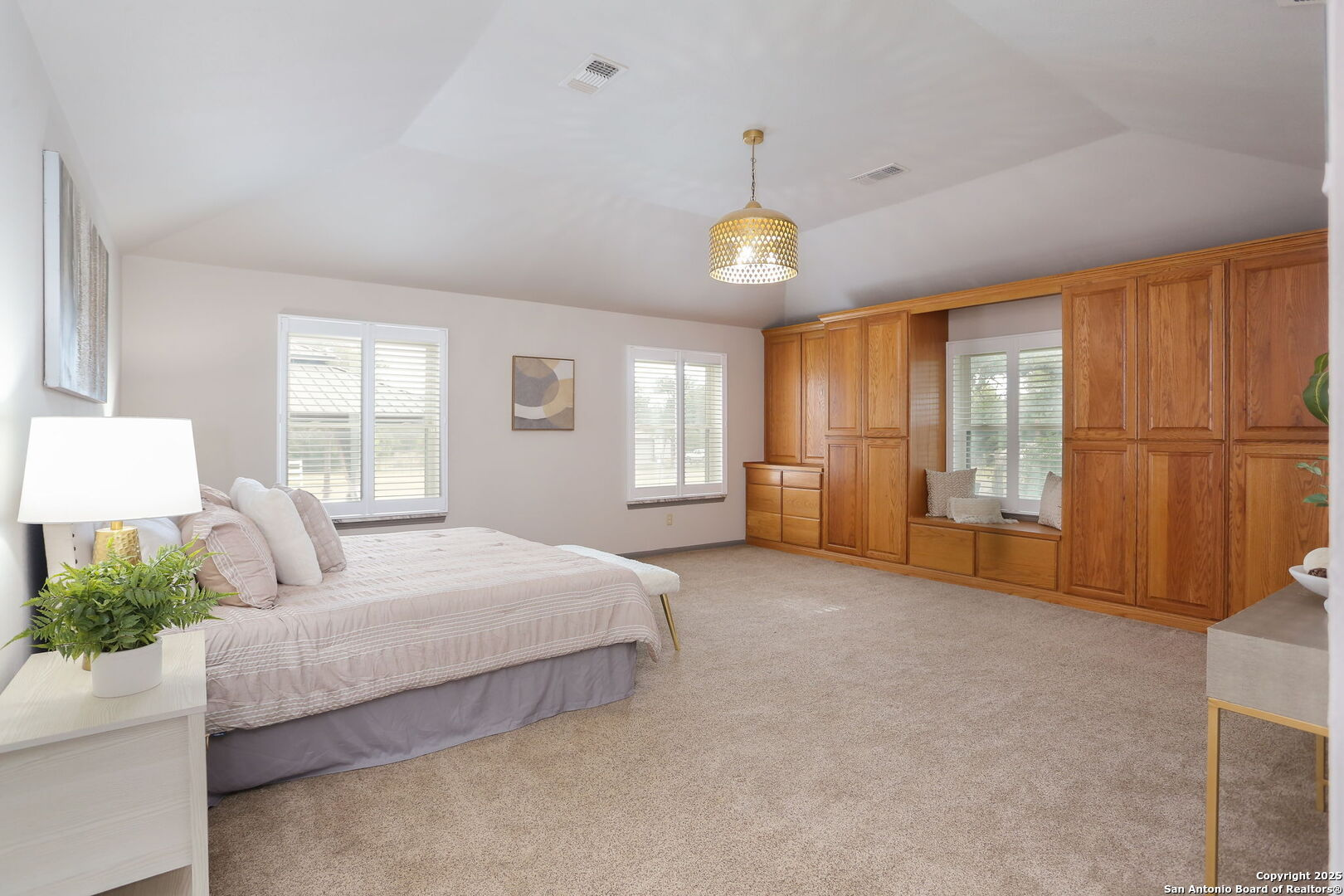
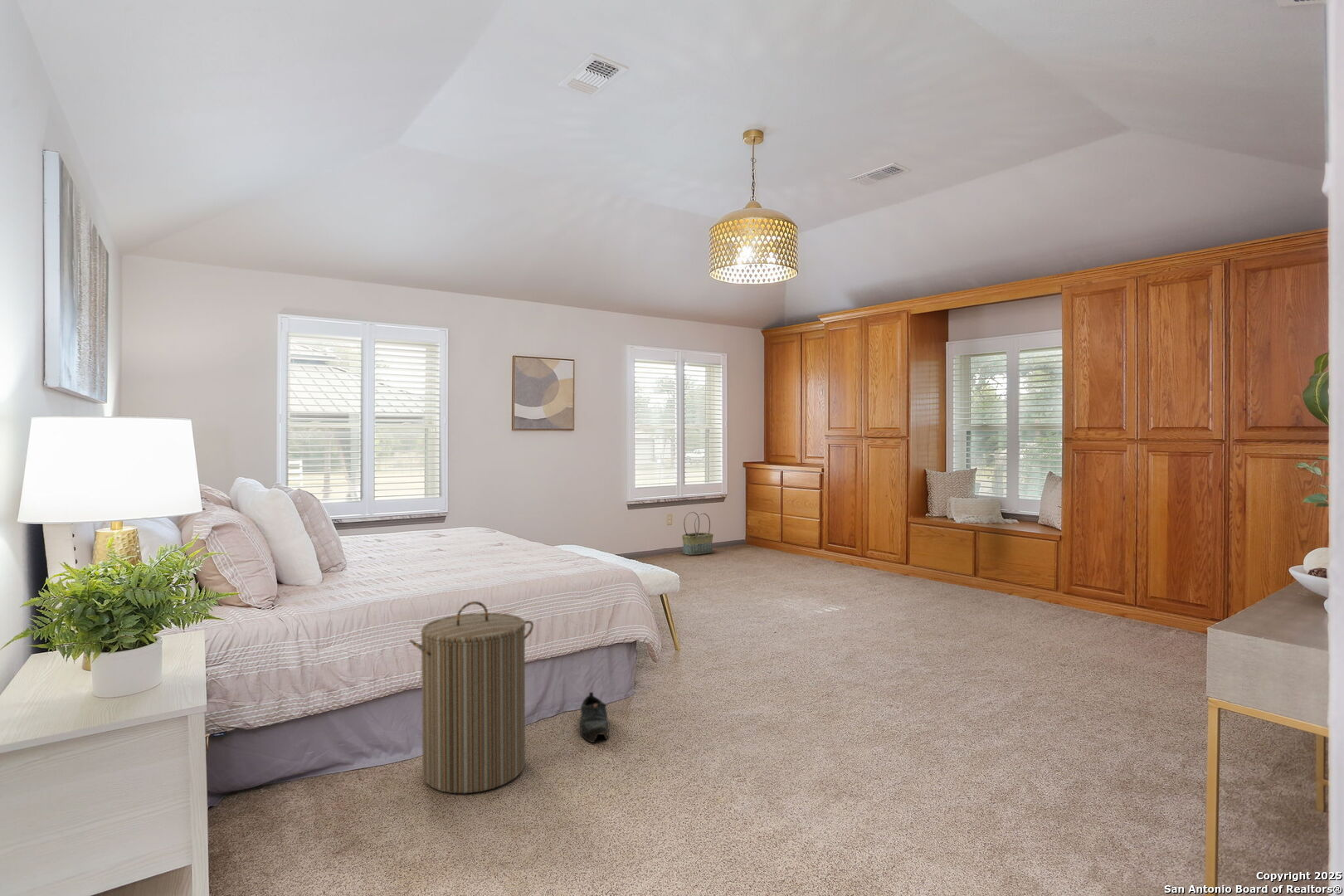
+ shoe [579,691,611,743]
+ basket [681,511,714,556]
+ laundry hamper [408,601,534,794]
